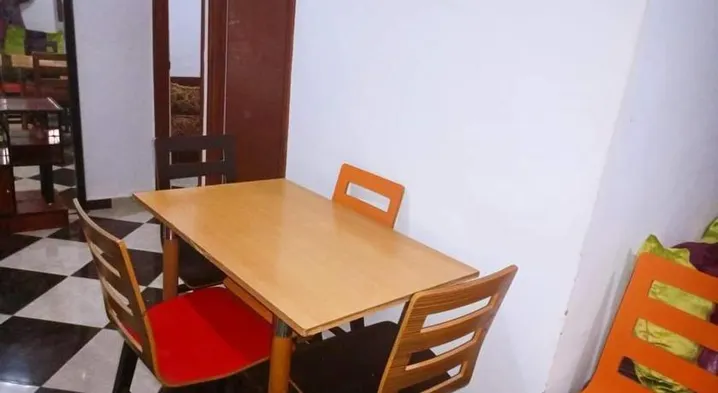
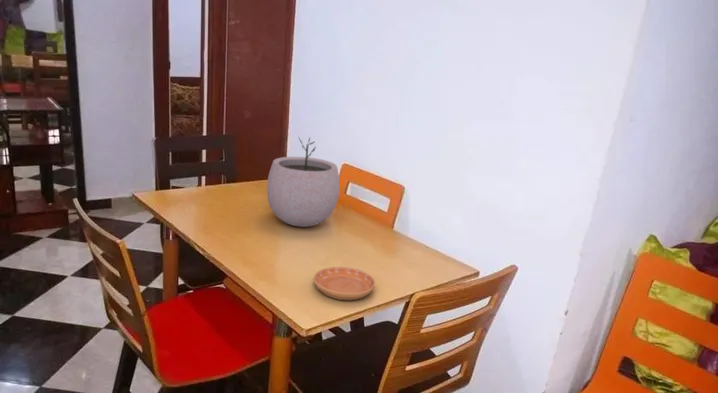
+ plant pot [266,136,341,228]
+ saucer [313,266,376,301]
